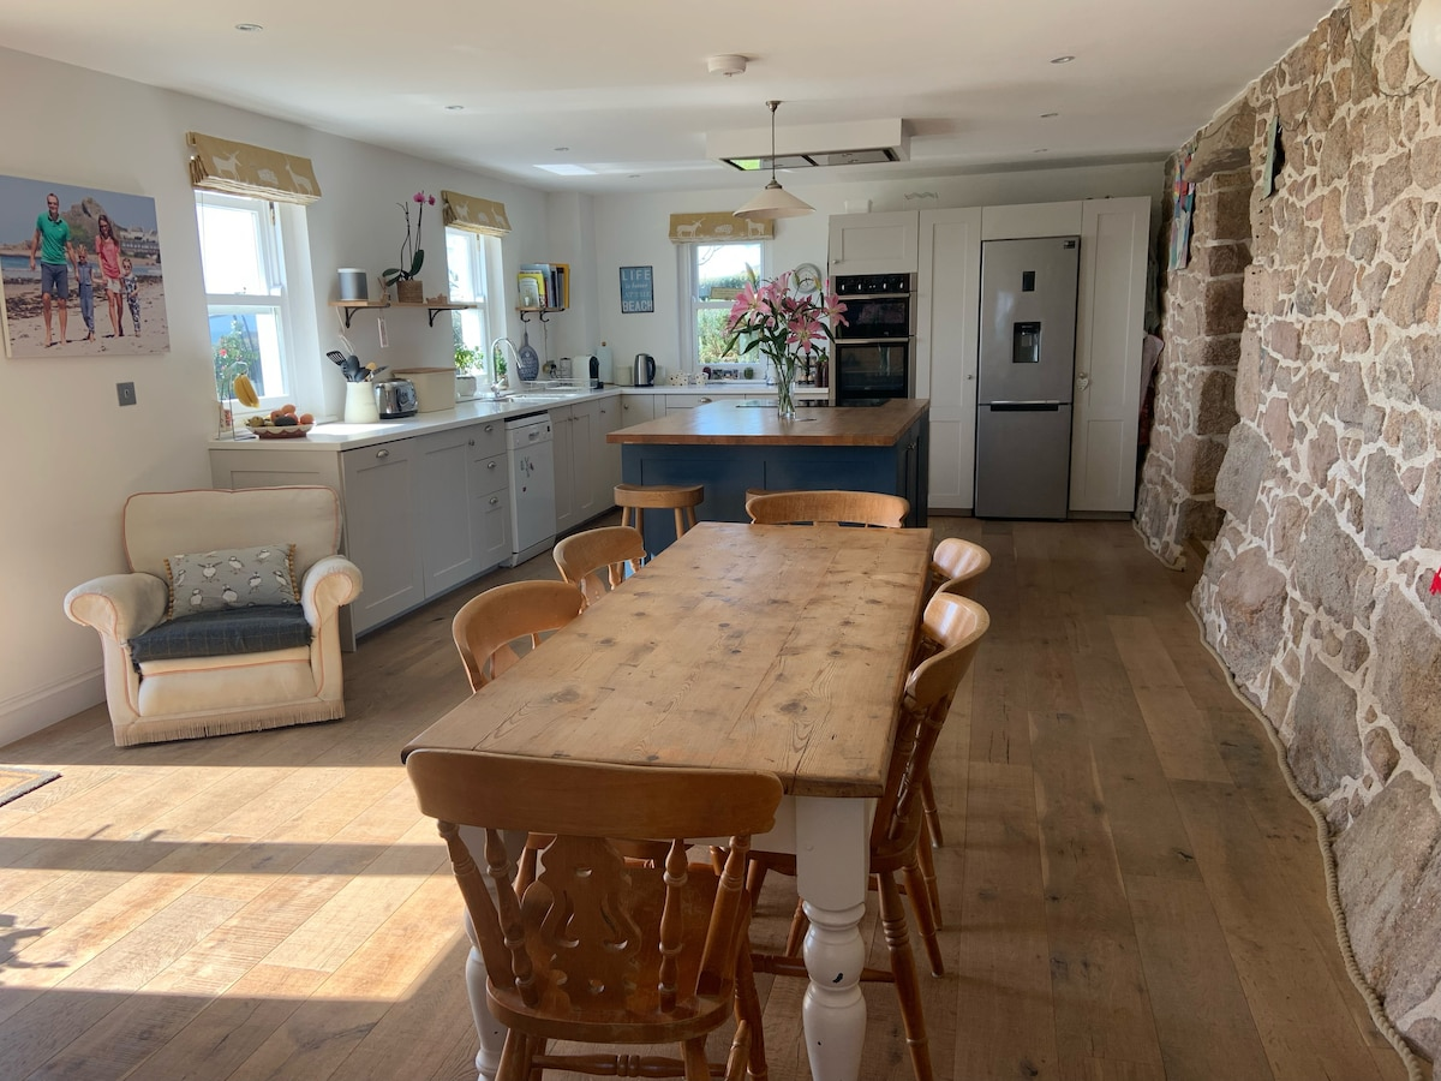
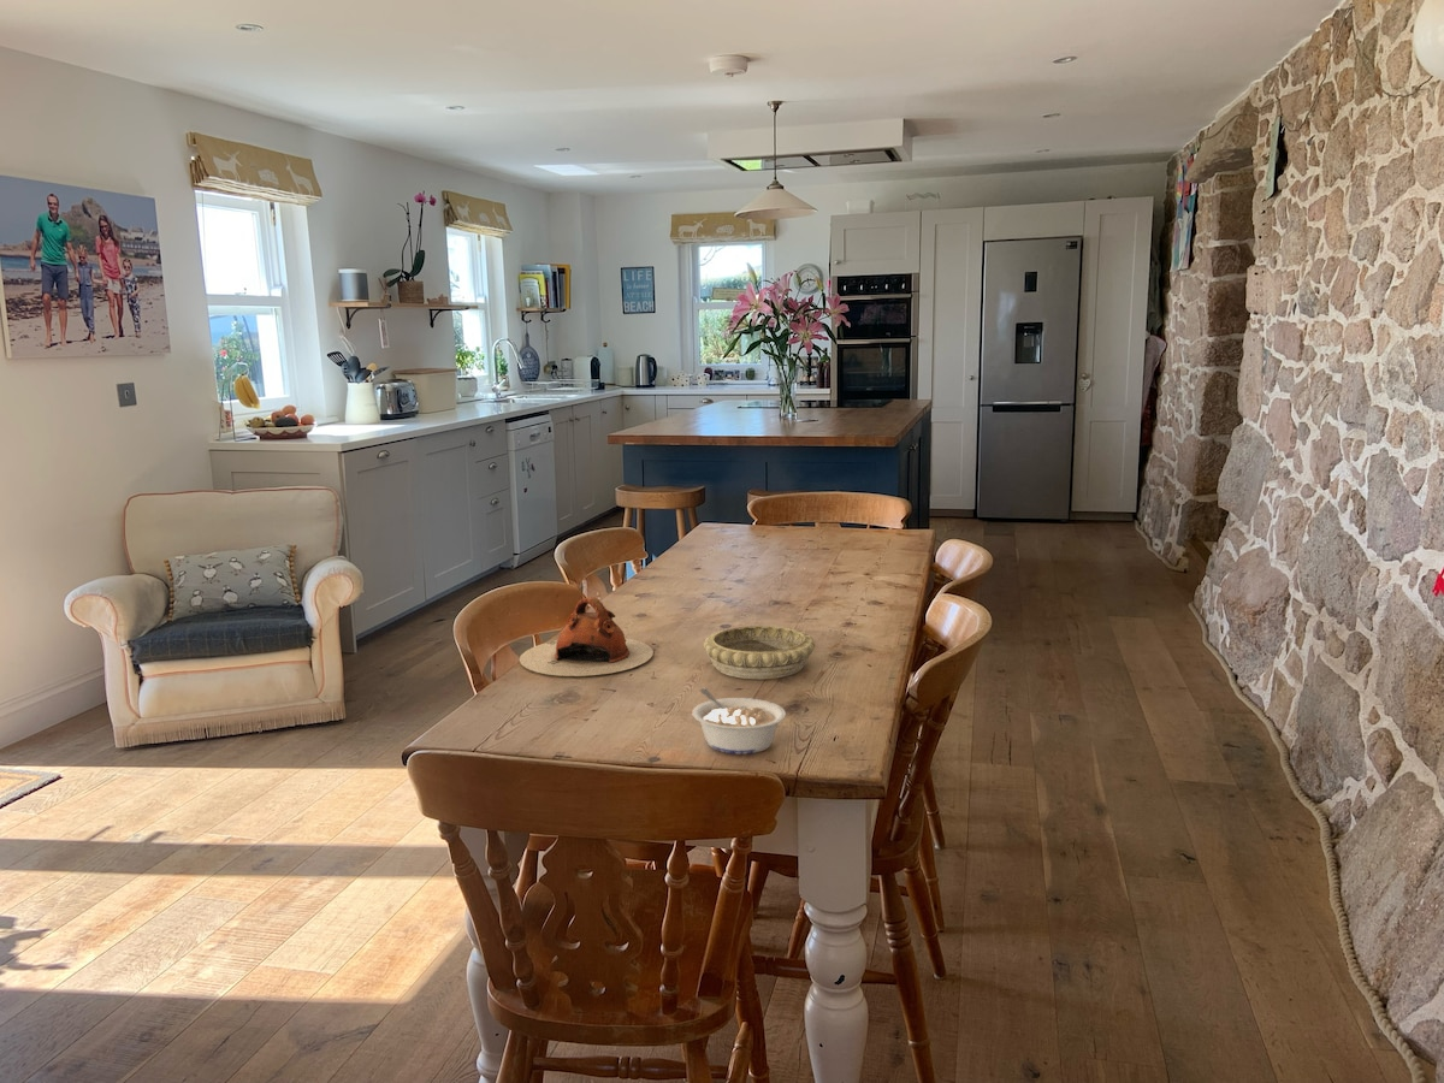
+ teapot [519,596,655,677]
+ decorative bowl [703,625,817,680]
+ legume [691,687,787,756]
